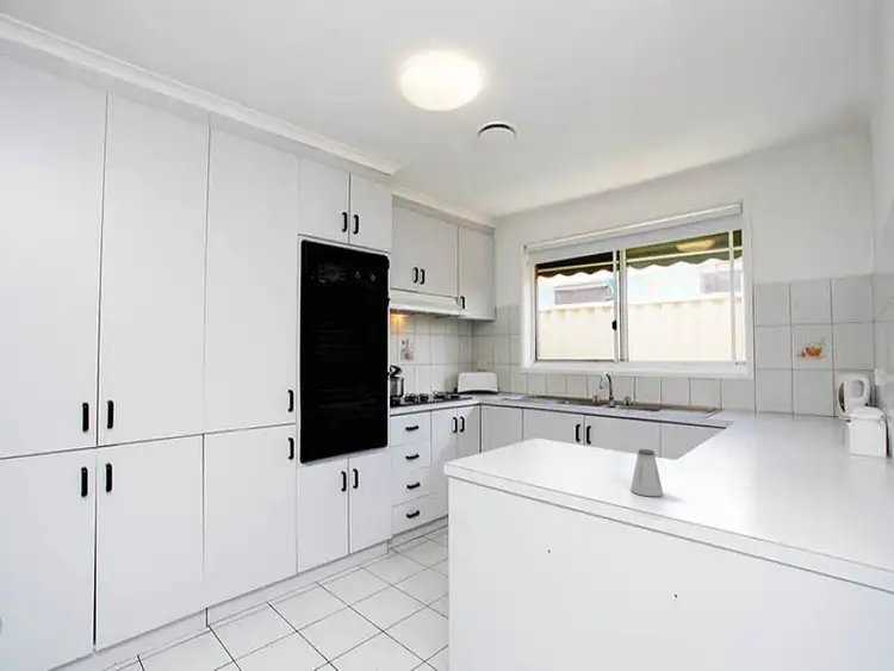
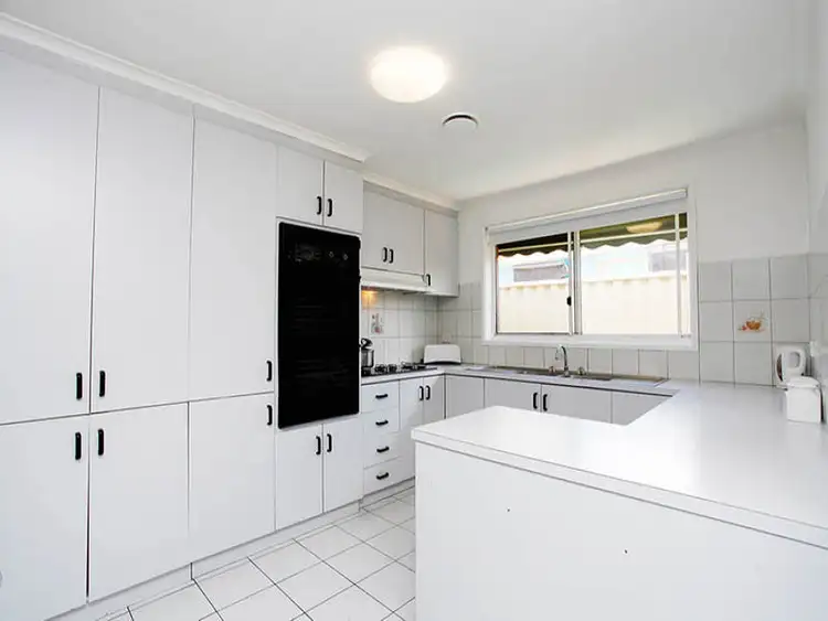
- saltshaker [629,448,664,497]
